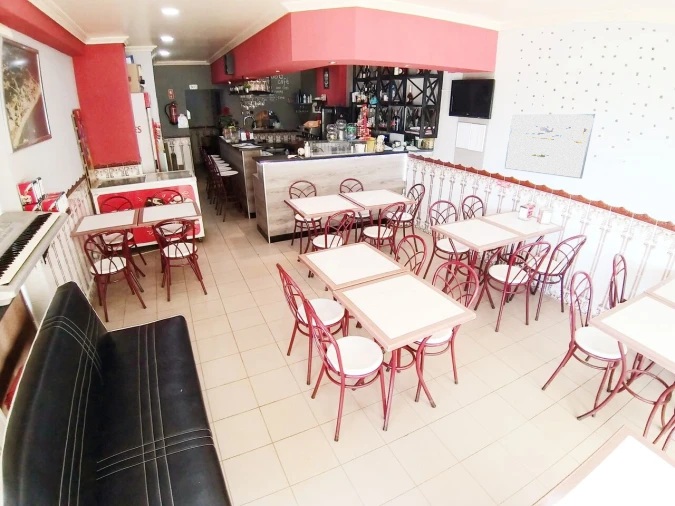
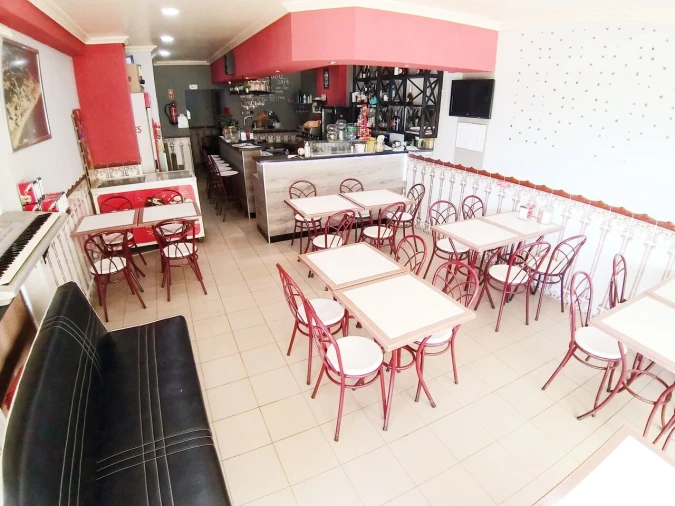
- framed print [504,113,596,180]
